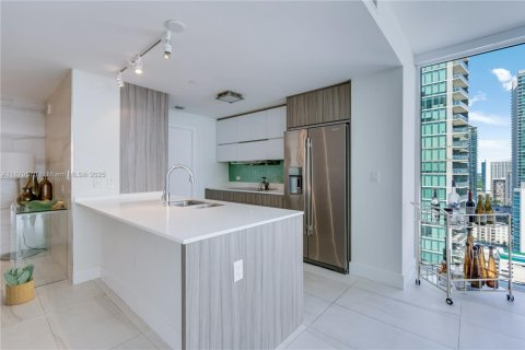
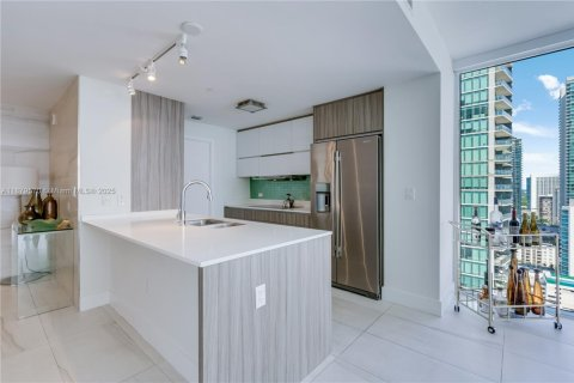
- potted plant [0,262,36,306]
